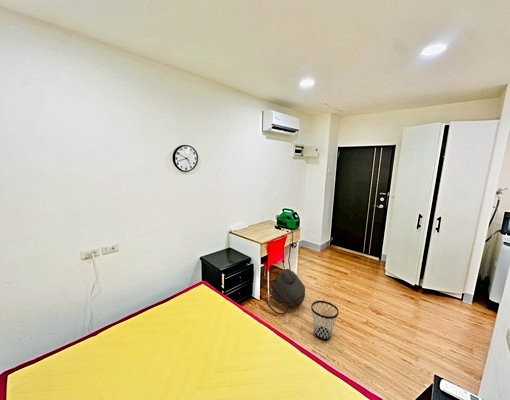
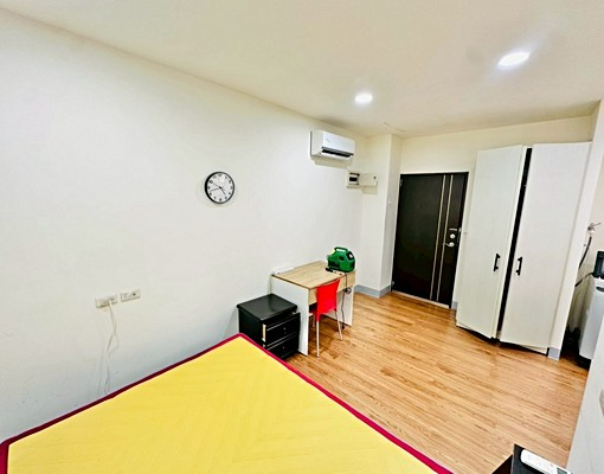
- backpack [264,268,306,316]
- wastebasket [310,300,340,342]
